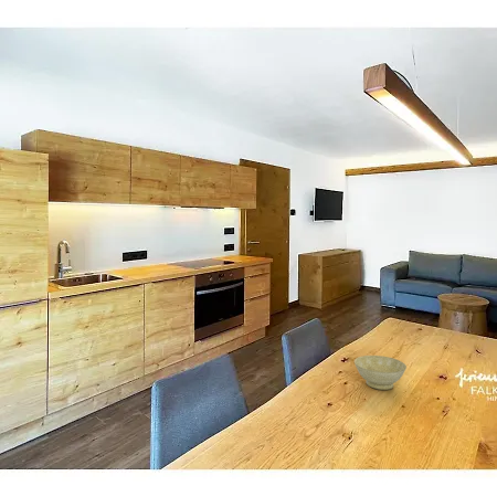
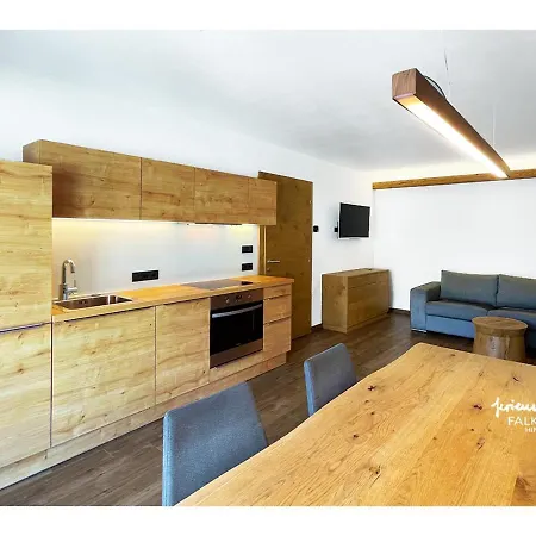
- bowl [353,355,408,391]
